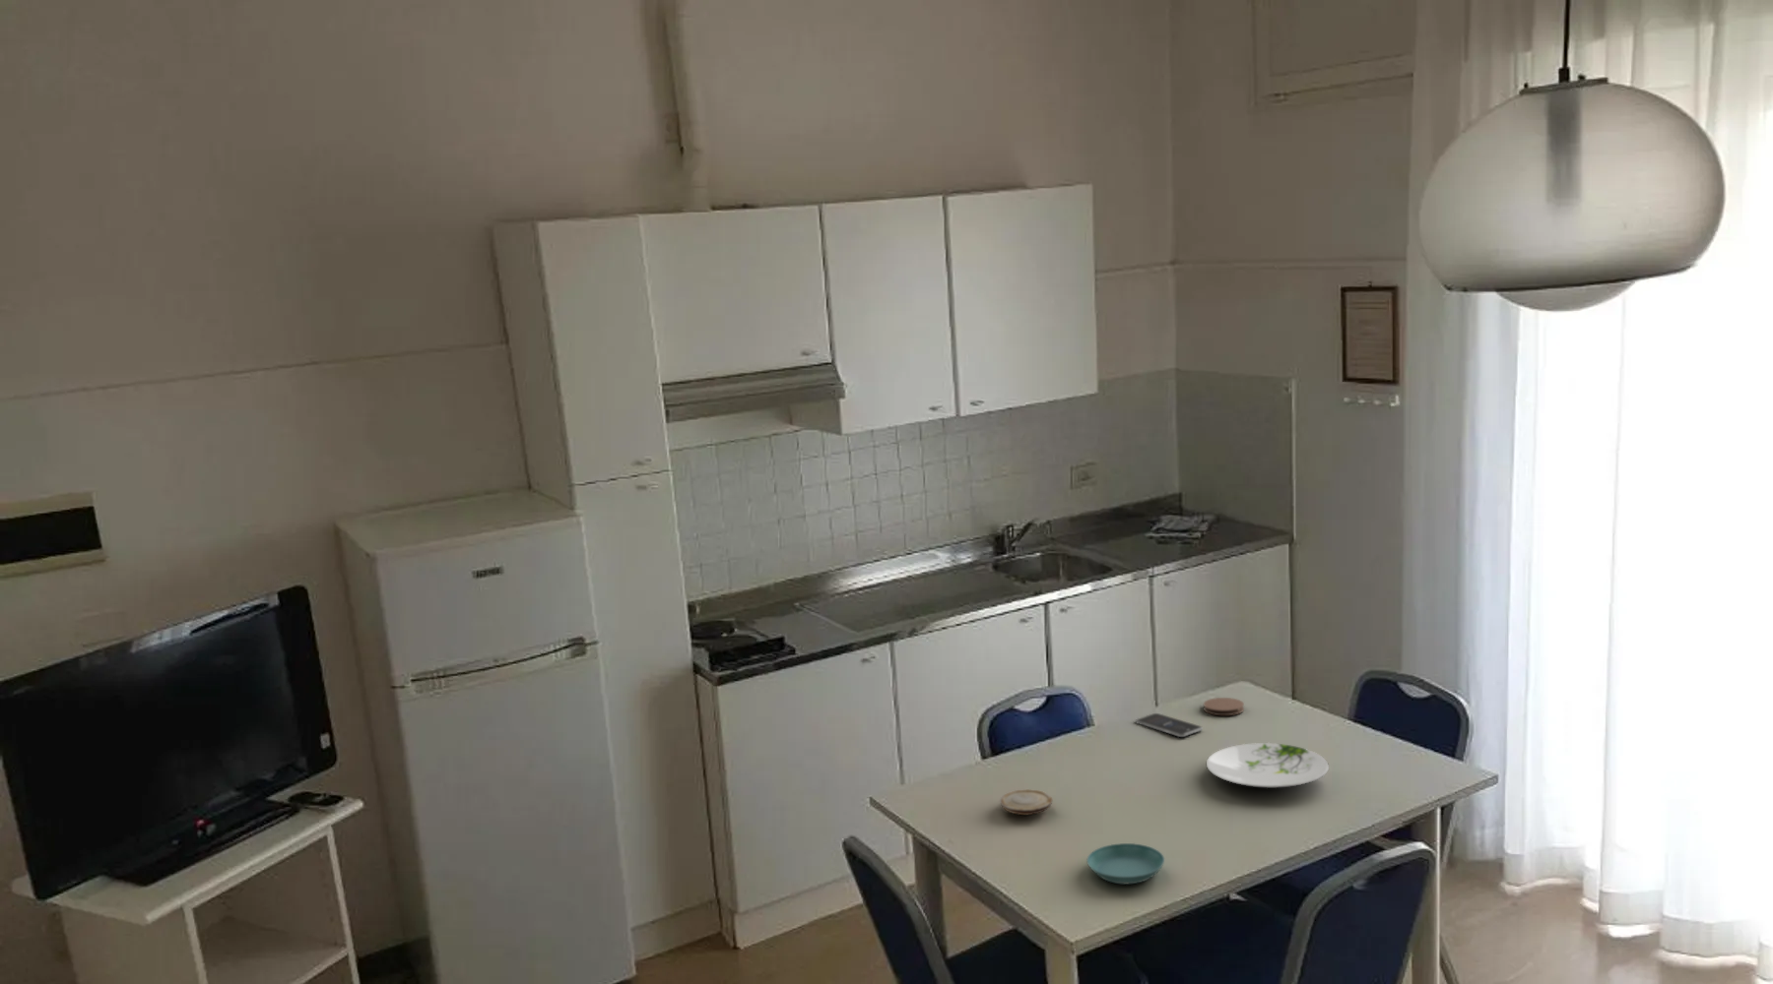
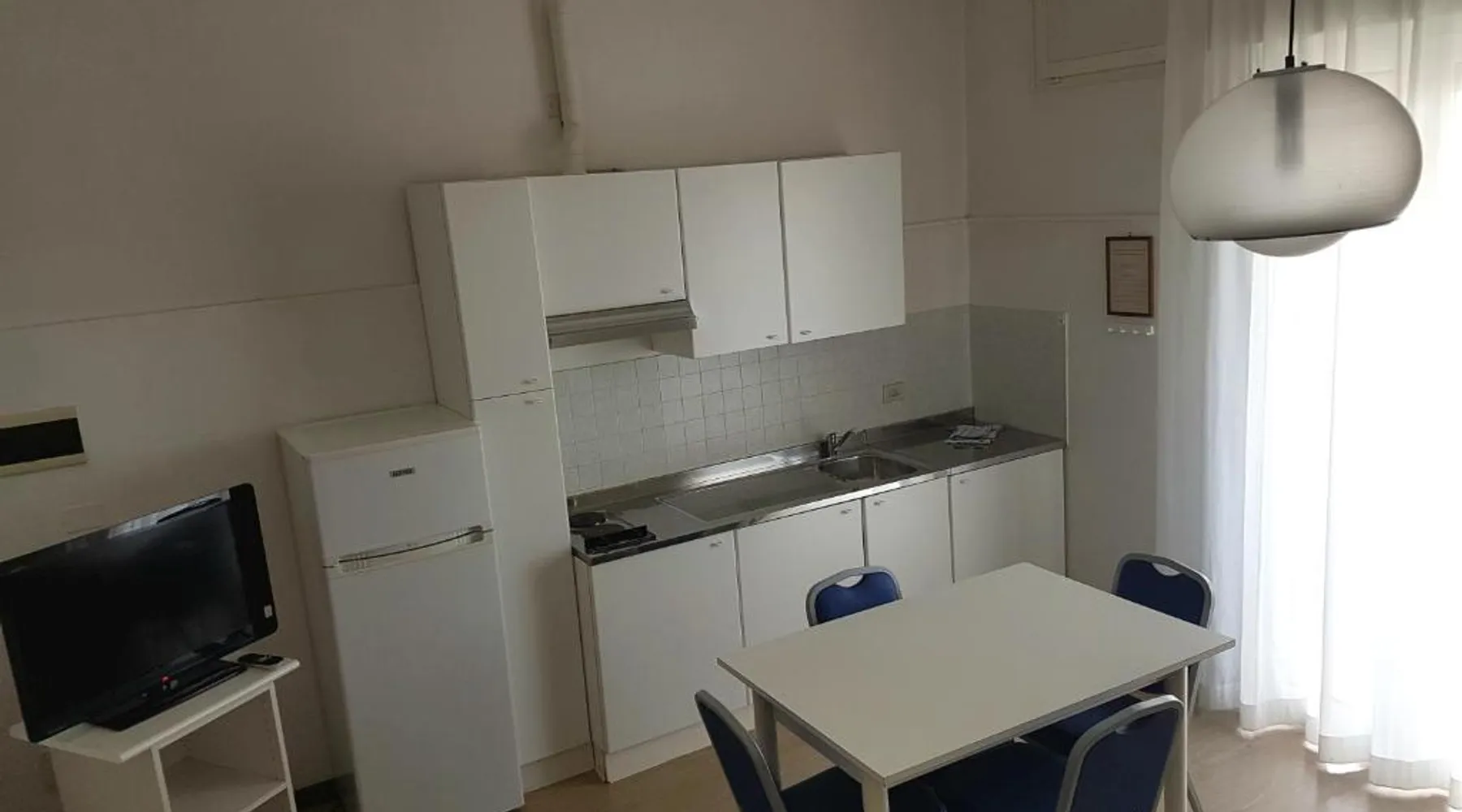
- wood slice [999,788,1053,816]
- plate [1205,742,1329,789]
- saucer [1085,842,1165,886]
- coaster [1203,697,1245,716]
- smartphone [1135,713,1204,738]
